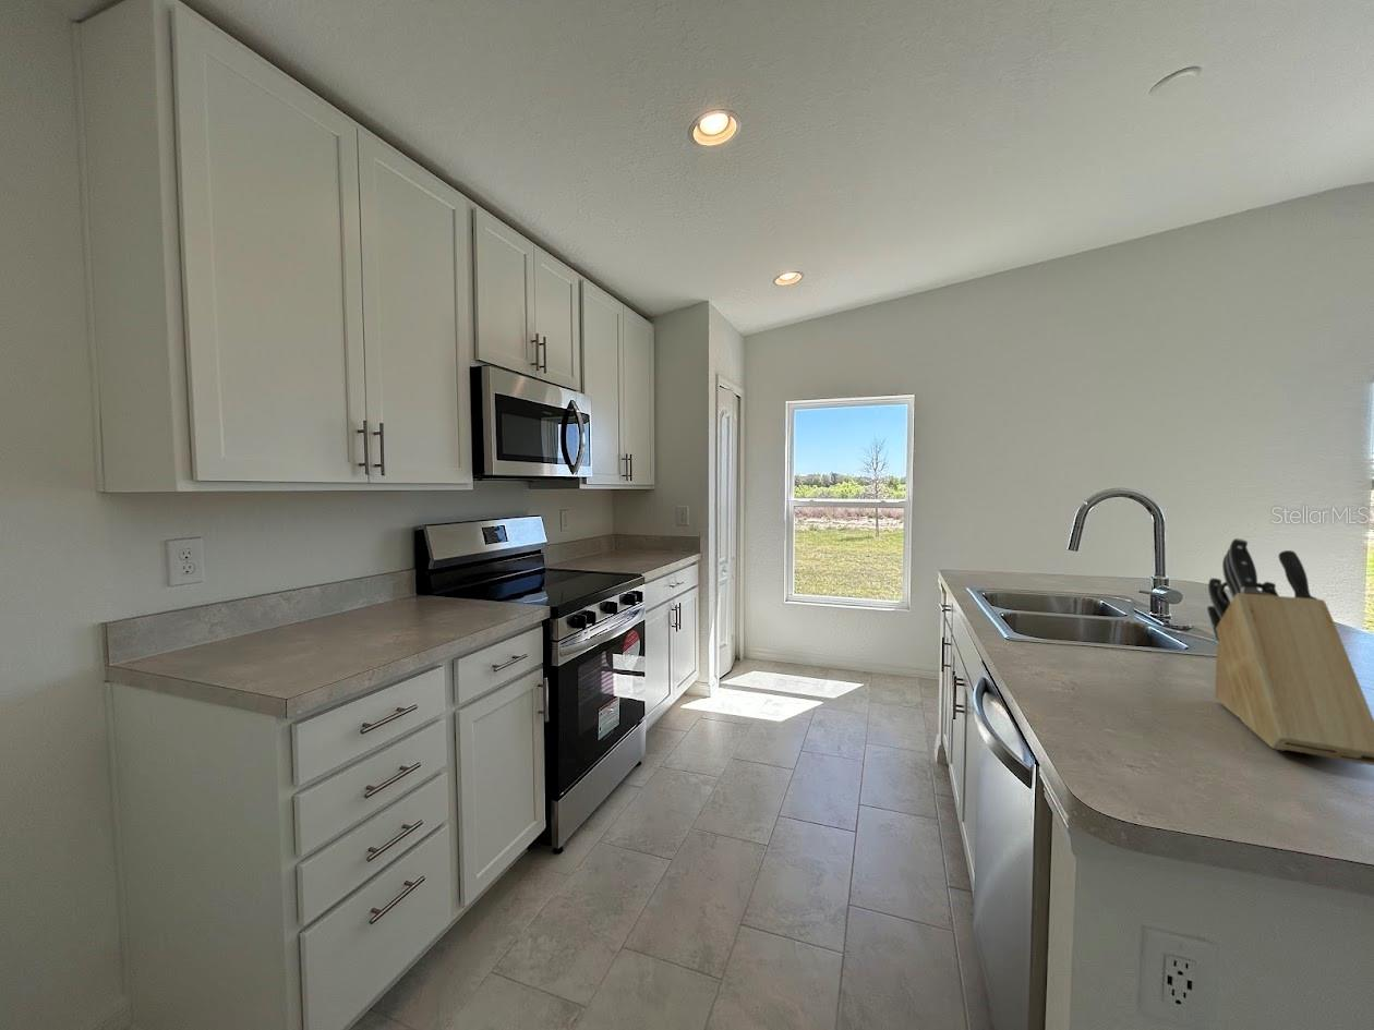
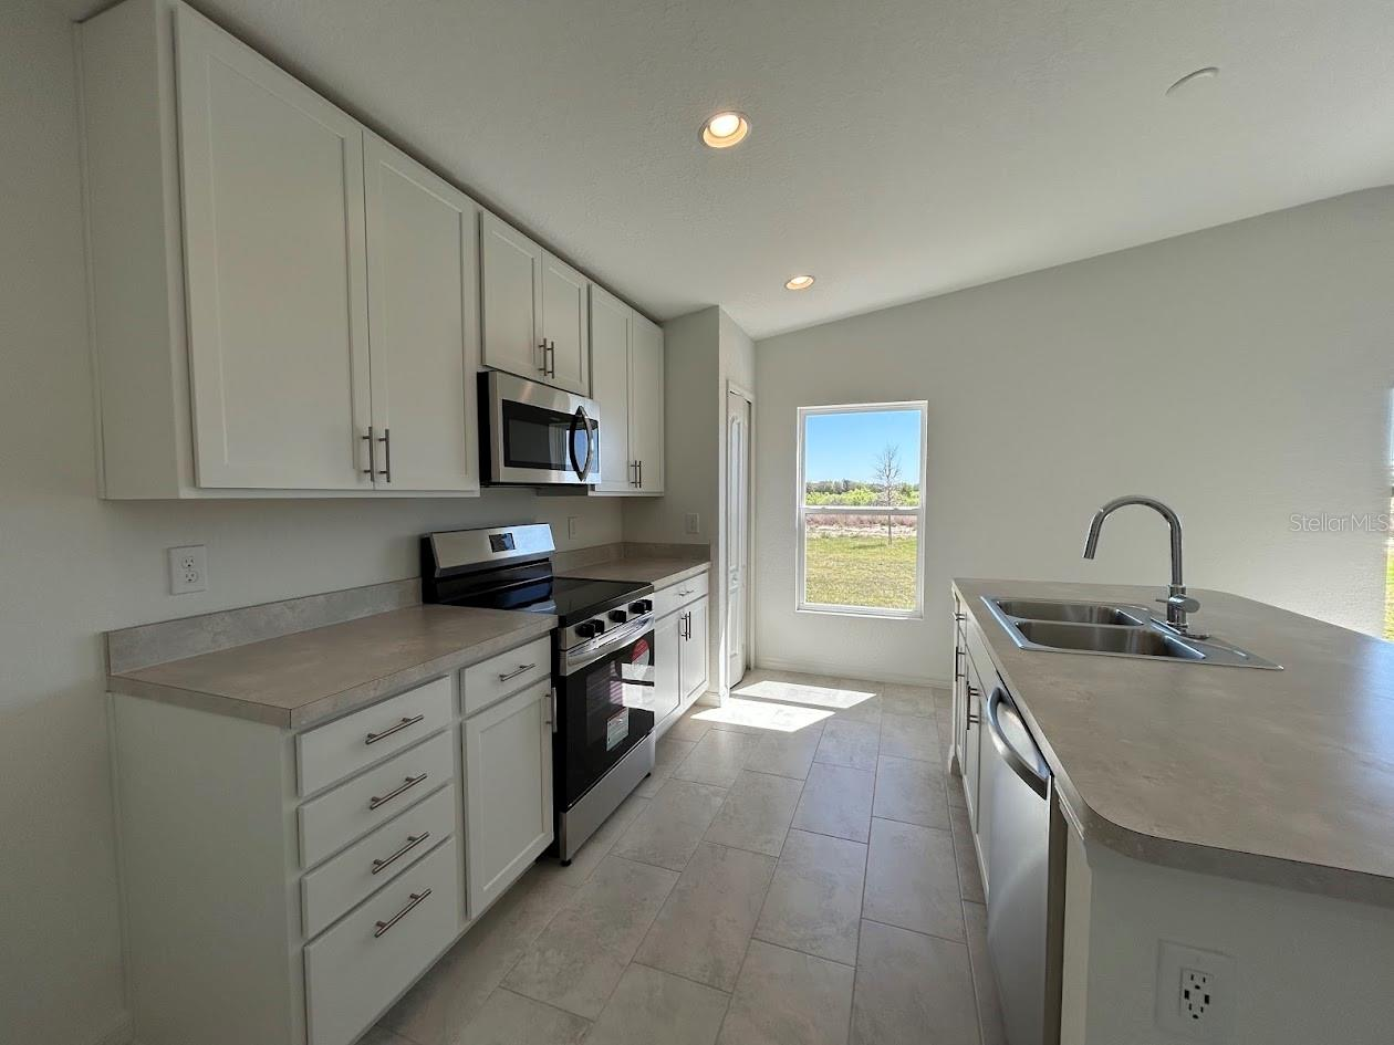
- knife block [1206,537,1374,766]
